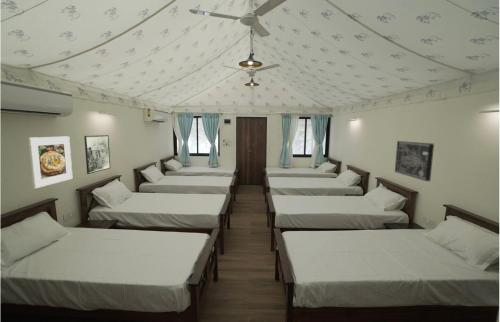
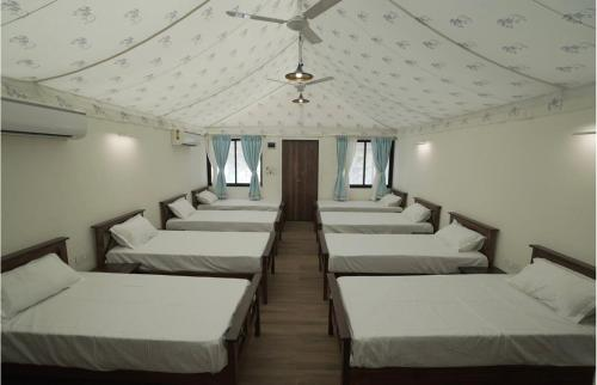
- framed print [83,134,111,175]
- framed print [27,135,74,190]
- wall art [394,140,435,182]
